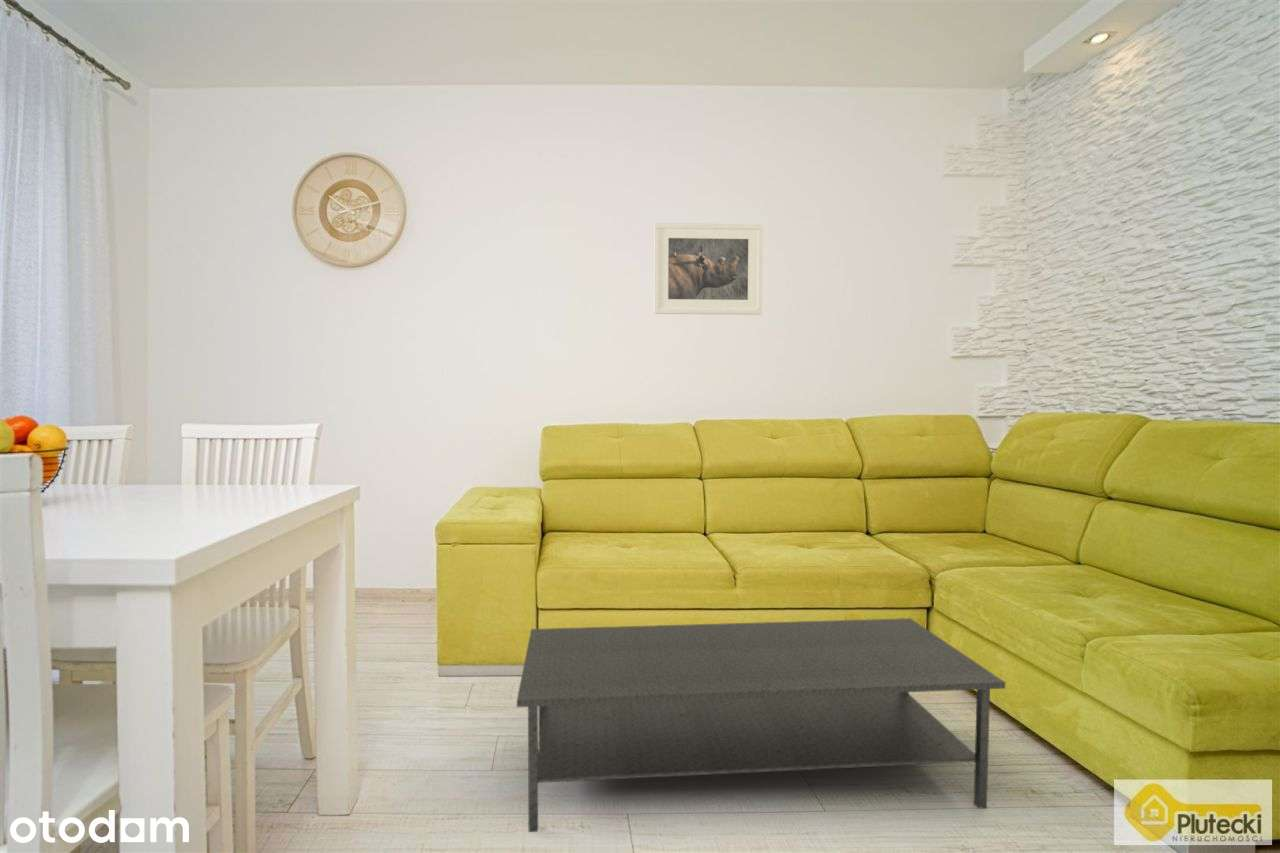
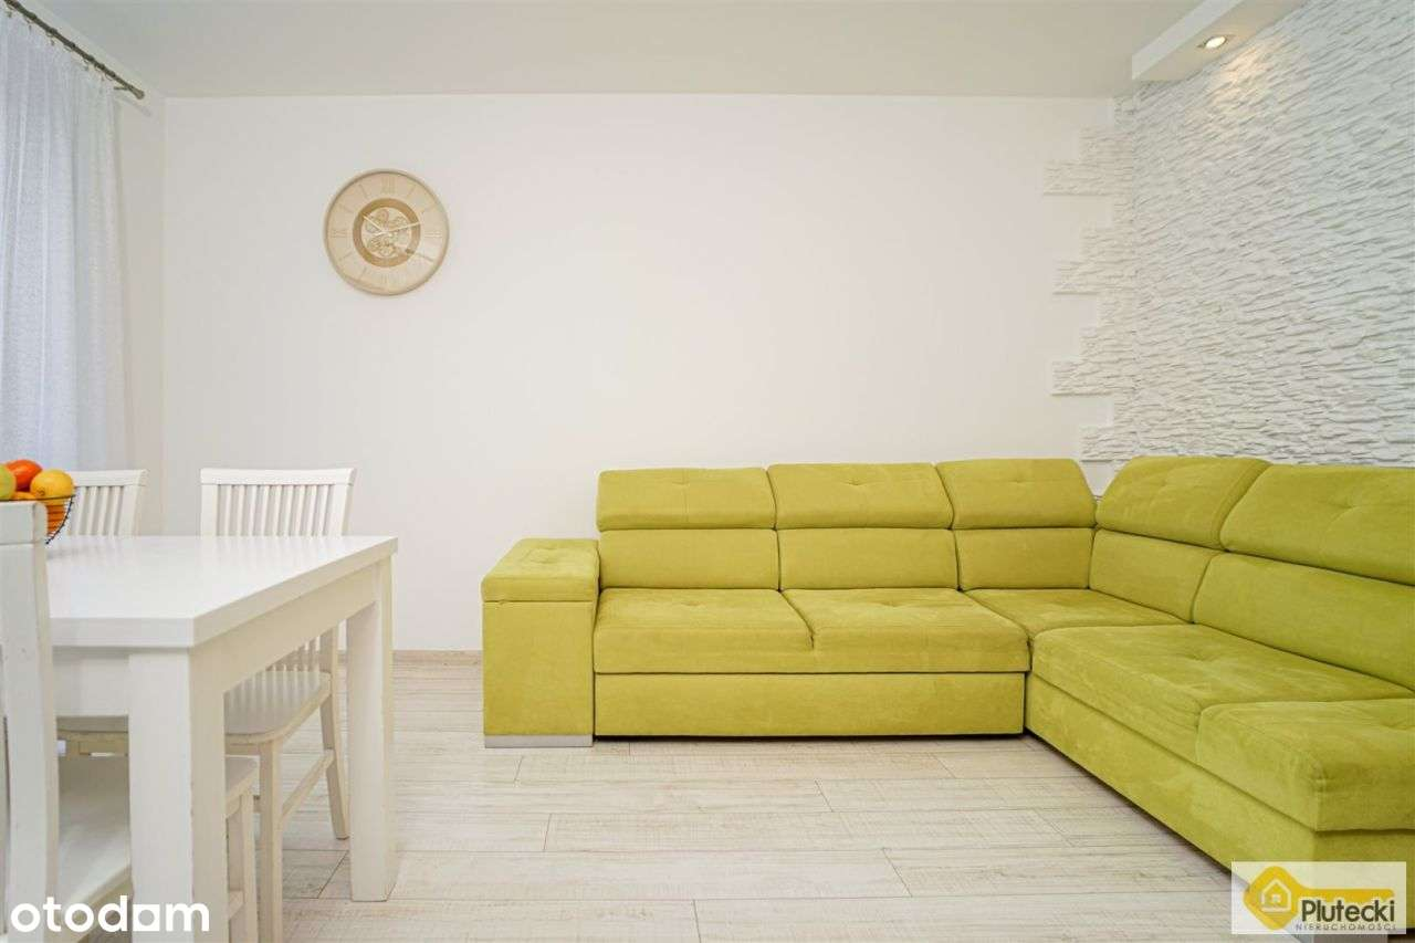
- coffee table [516,617,1006,833]
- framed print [653,222,764,316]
